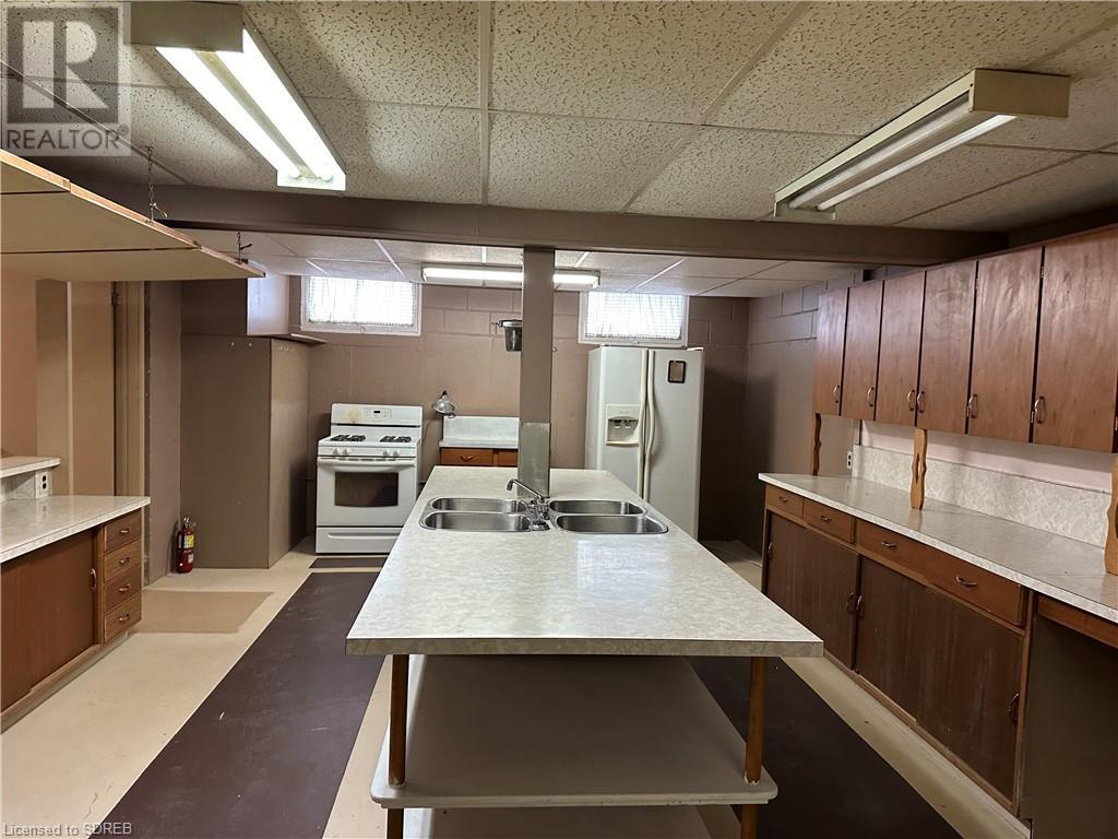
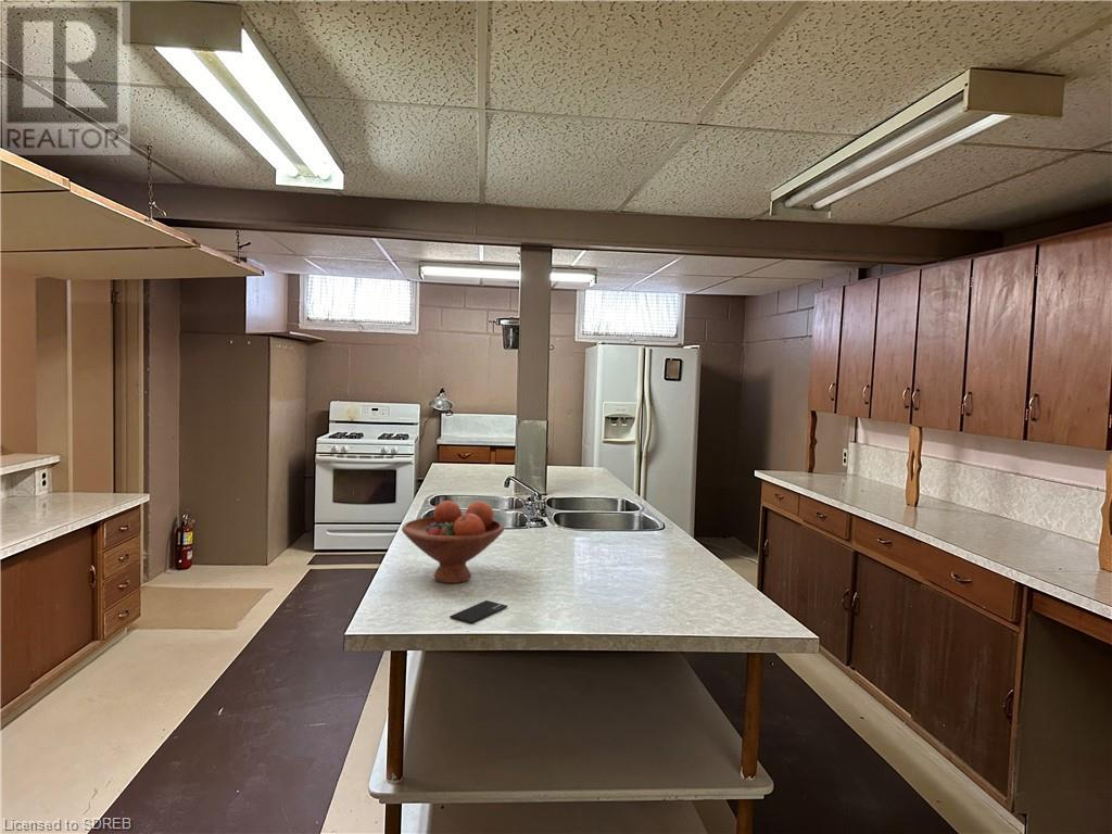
+ fruit bowl [401,500,505,584]
+ smartphone [448,599,508,624]
